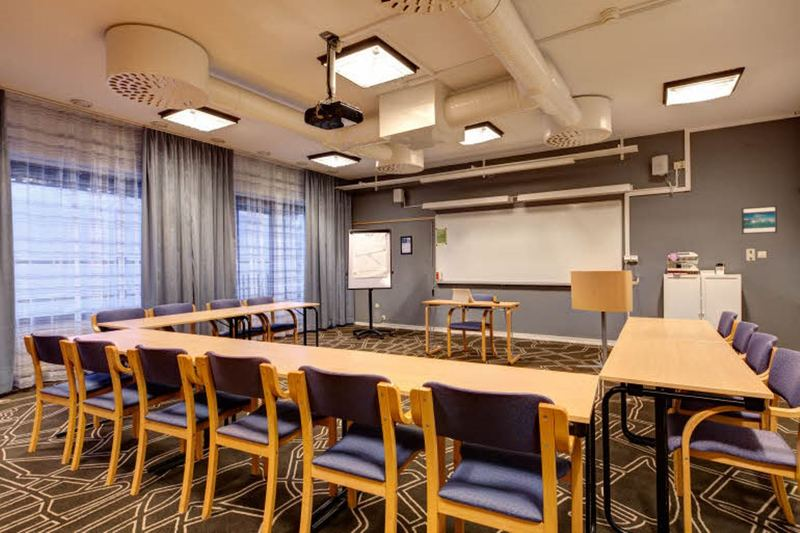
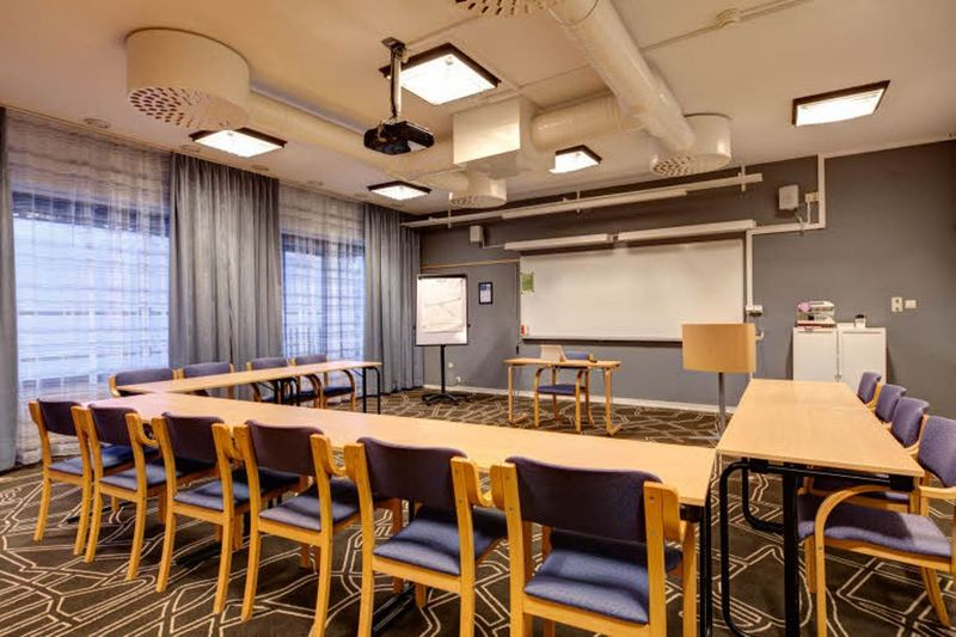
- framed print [741,205,778,235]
